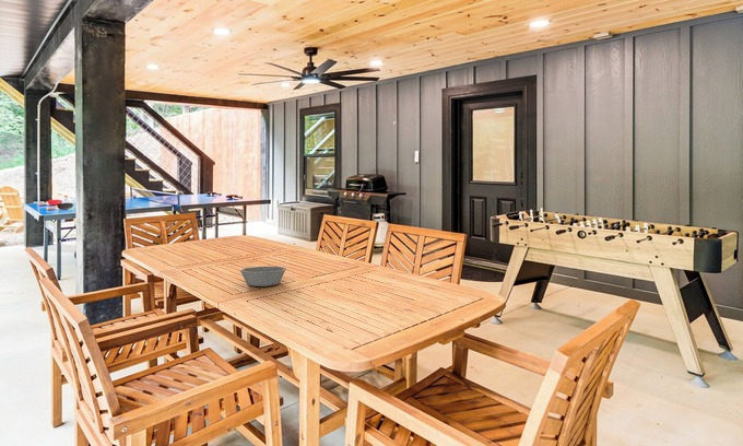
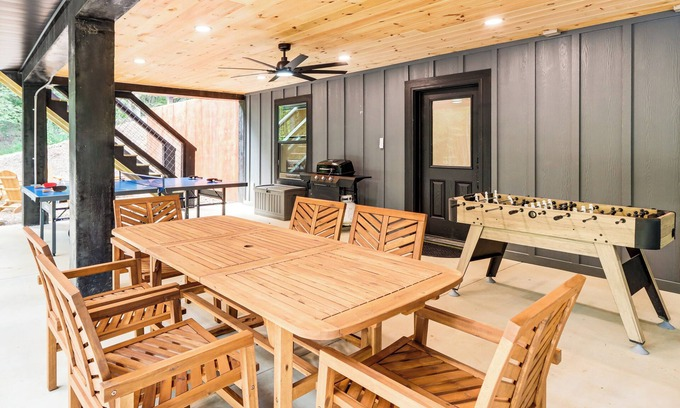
- bowl [239,266,287,287]
